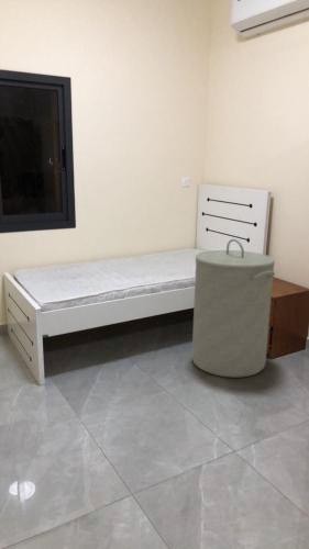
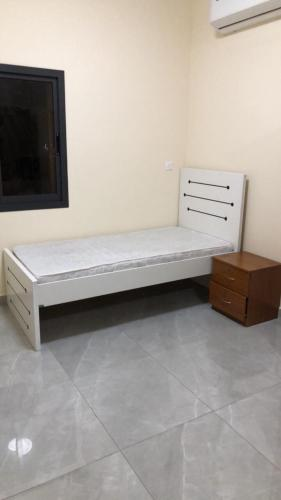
- laundry hamper [191,238,276,379]
